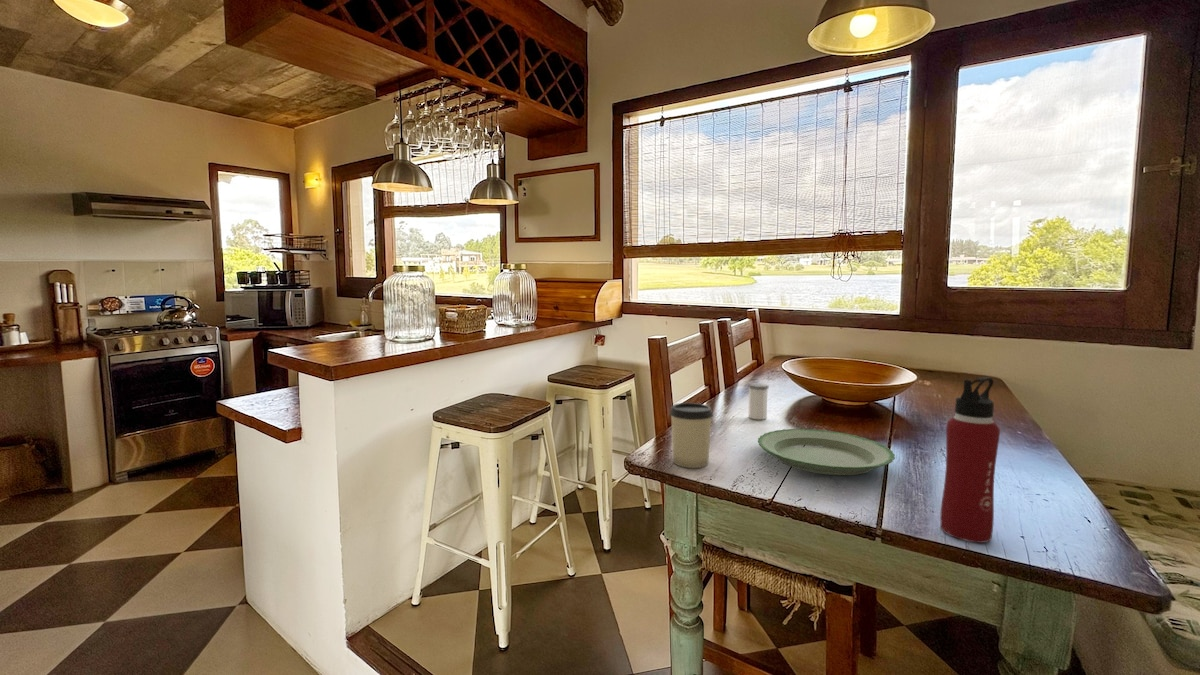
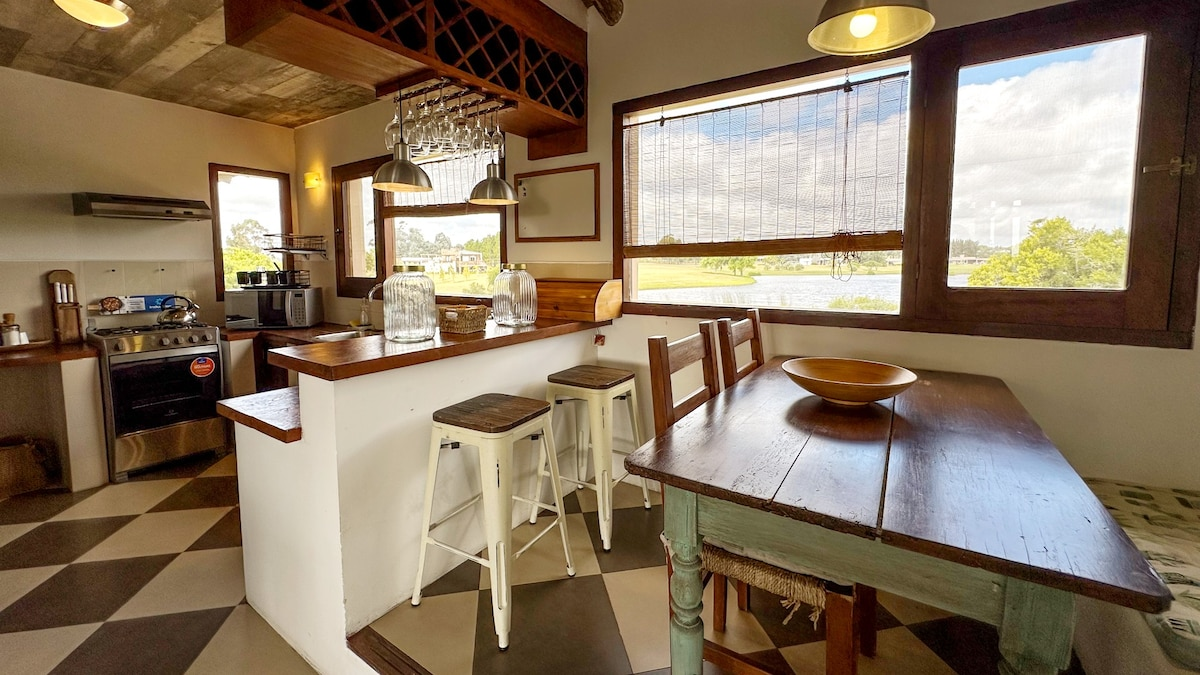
- plate [757,428,896,476]
- salt shaker [747,382,769,420]
- cup [669,402,714,469]
- water bottle [939,376,1001,544]
